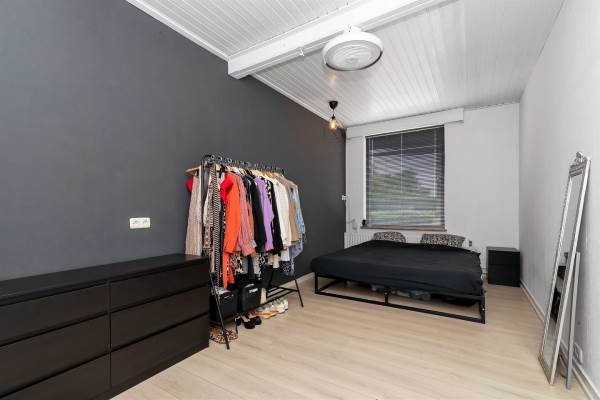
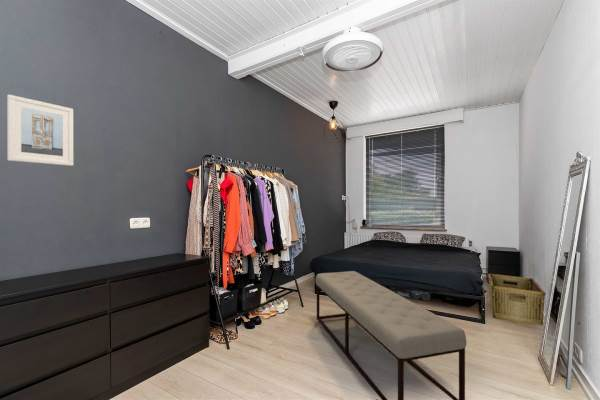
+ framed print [6,94,74,167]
+ bench [315,270,468,400]
+ hamper [487,273,547,326]
